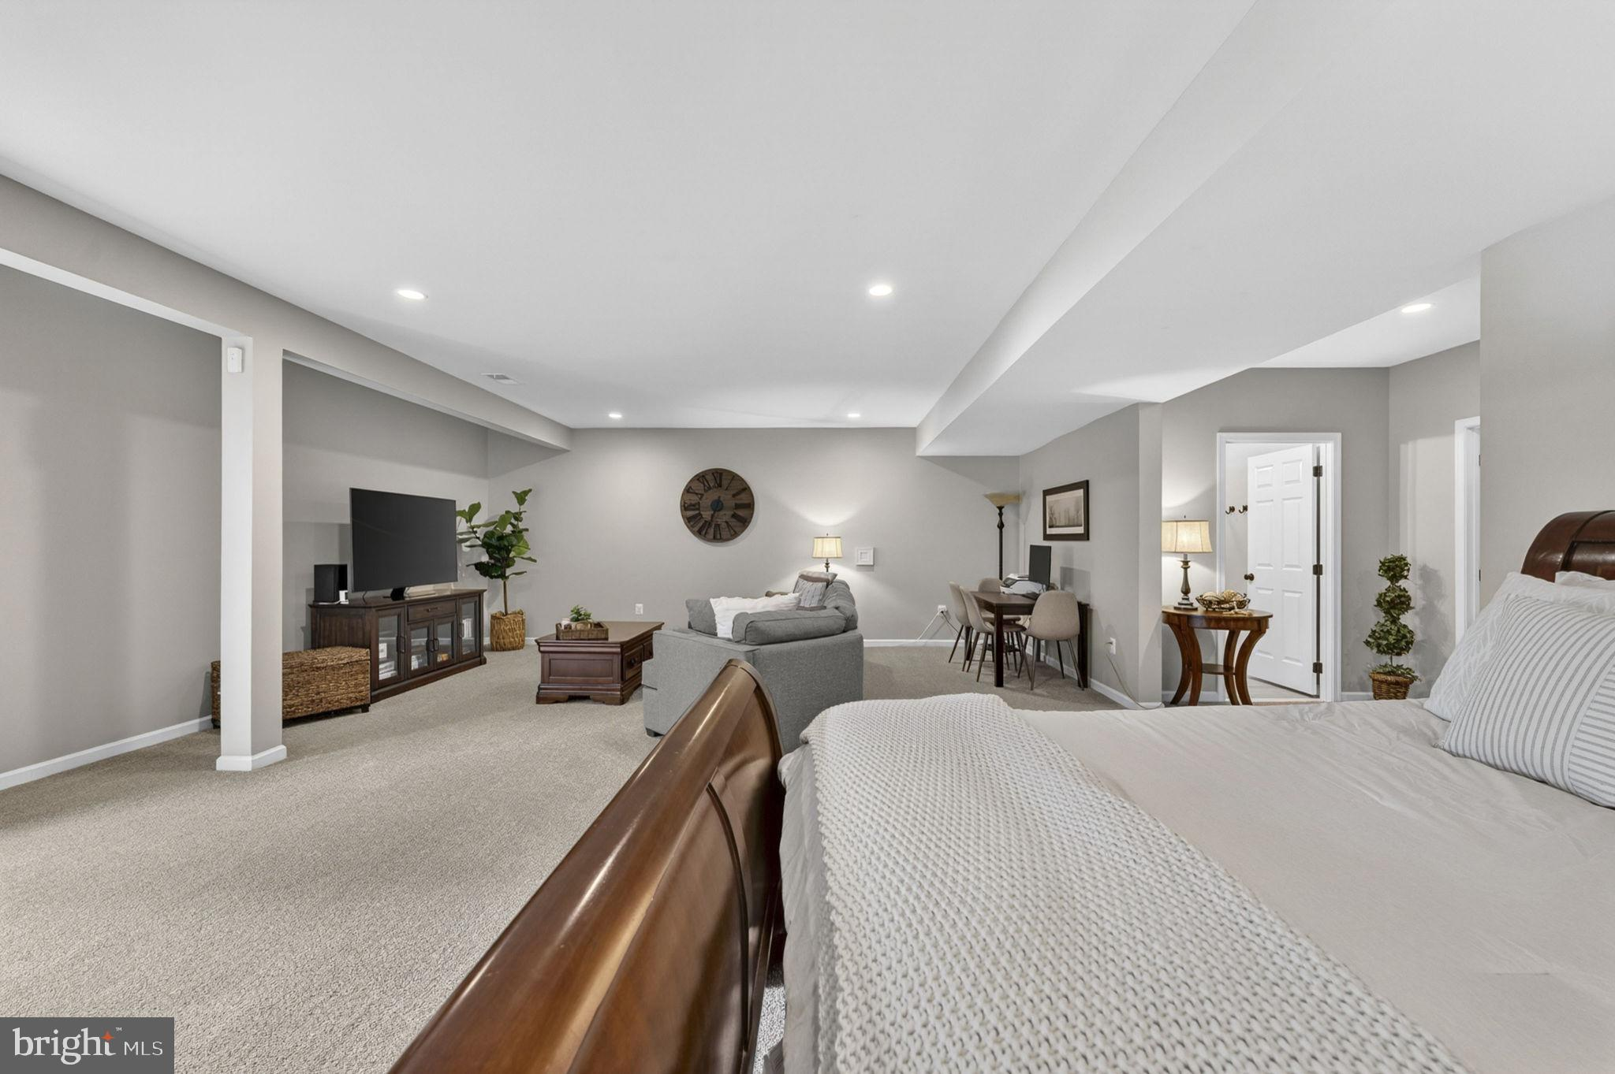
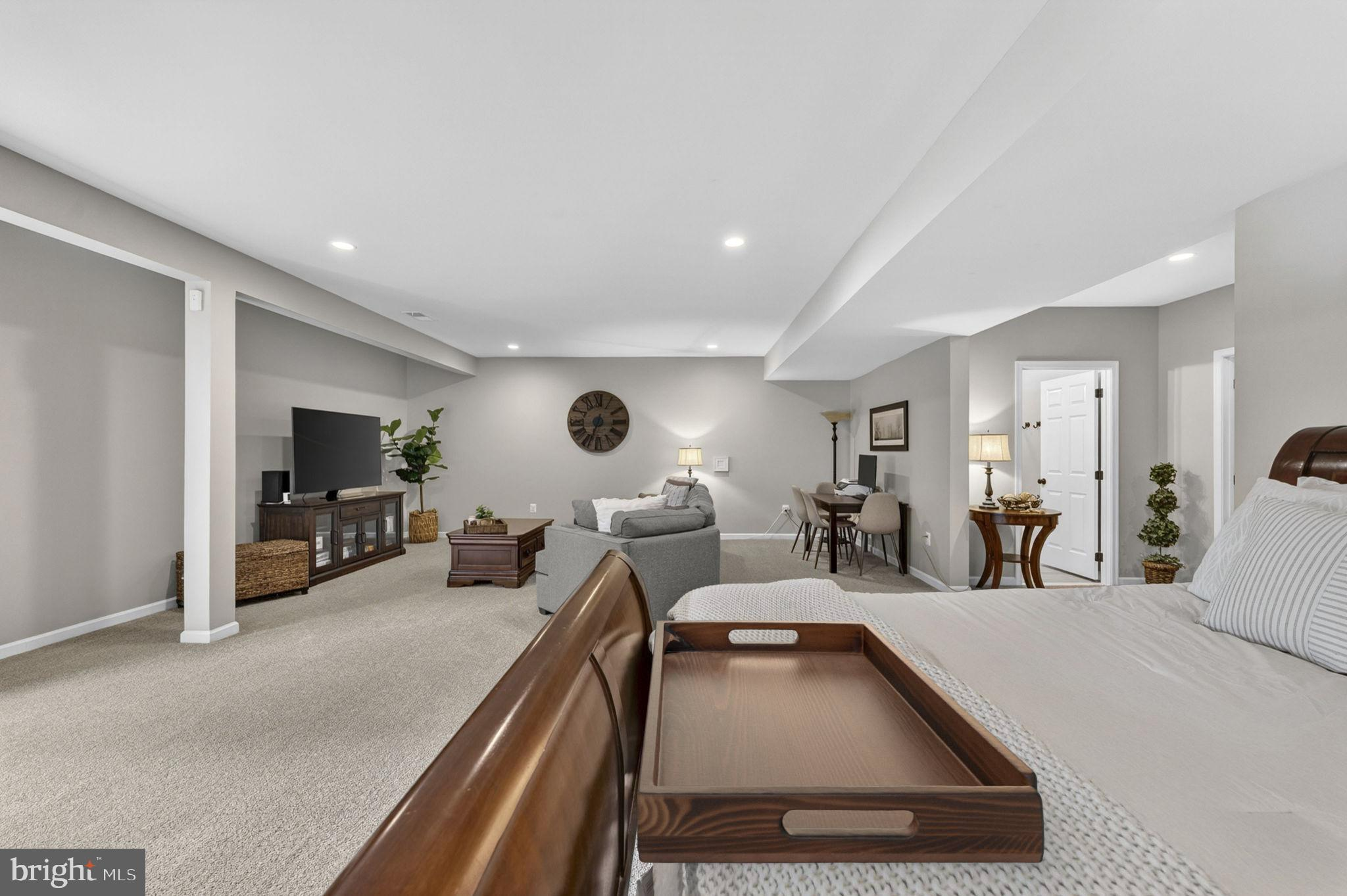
+ serving tray [637,619,1045,864]
